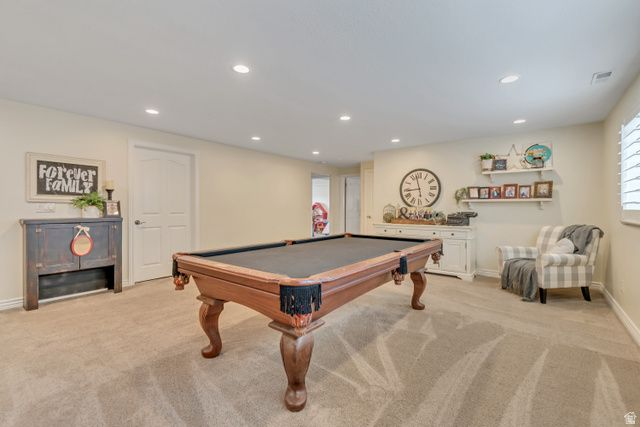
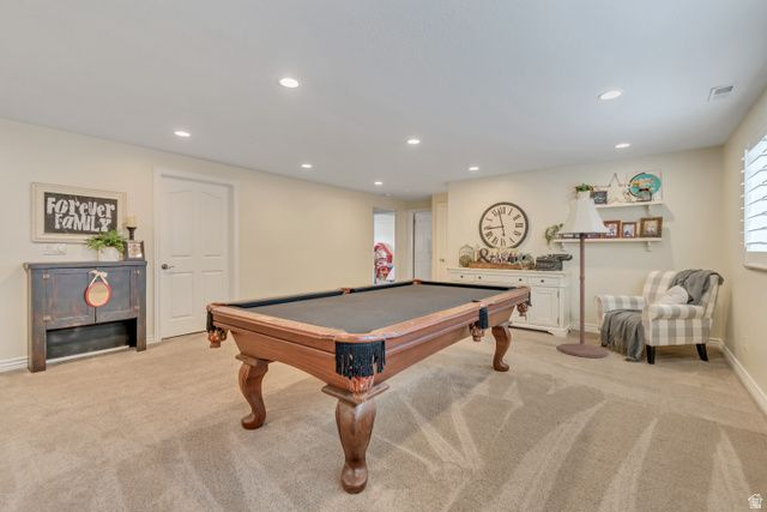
+ floor lamp [556,198,611,359]
